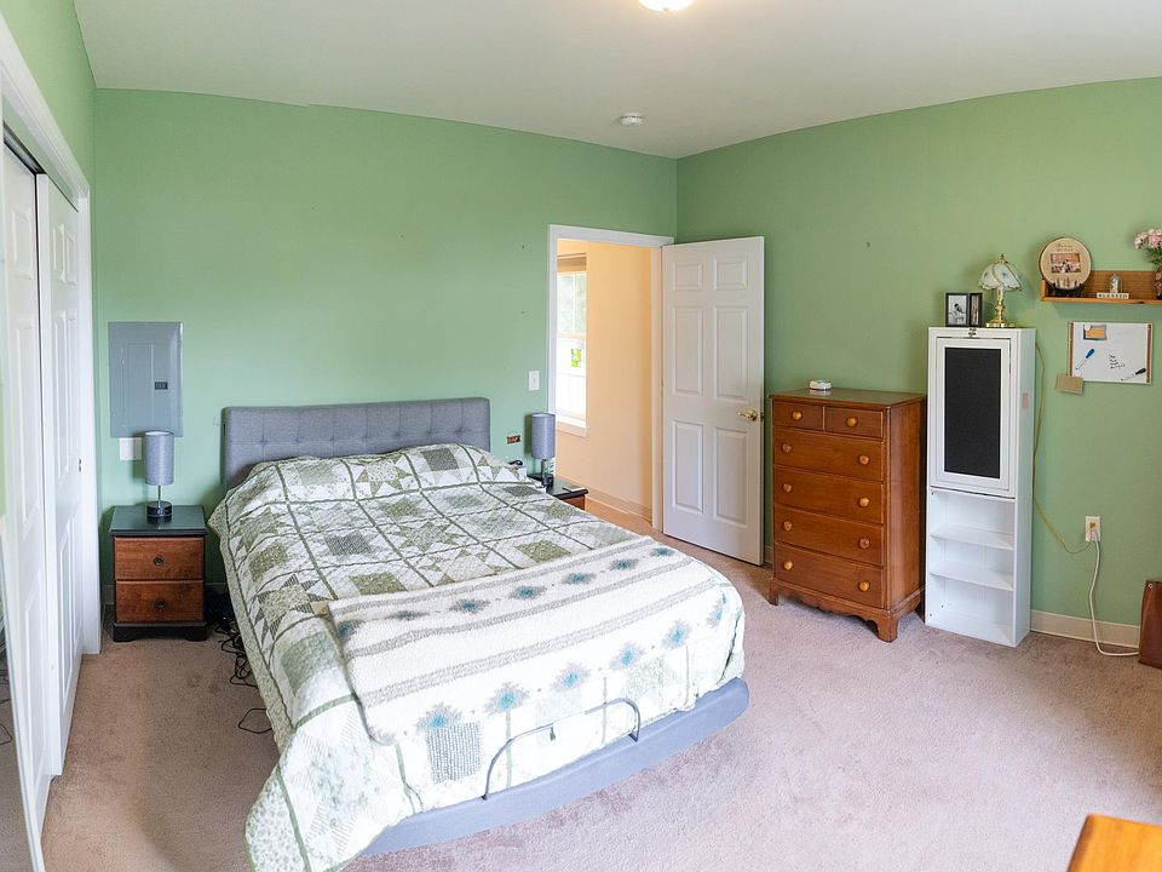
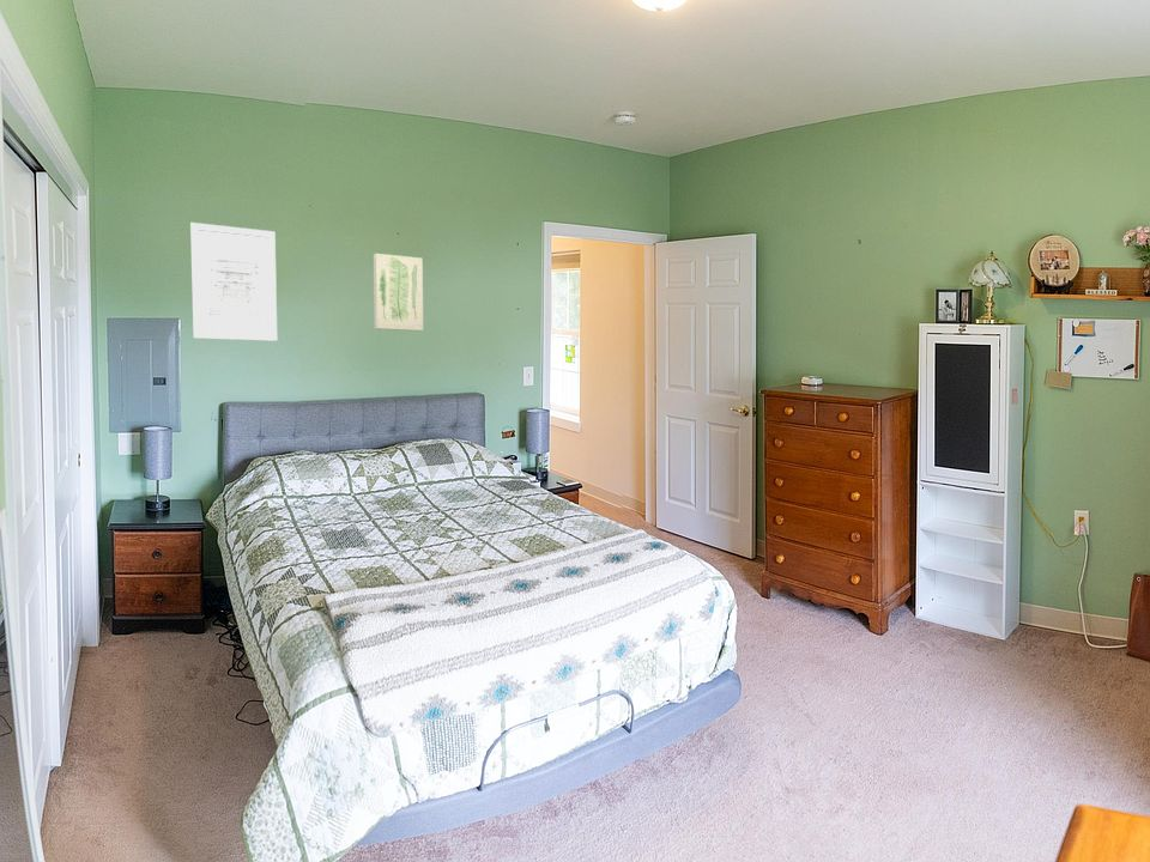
+ wall art [373,253,424,332]
+ wall art [189,221,278,342]
